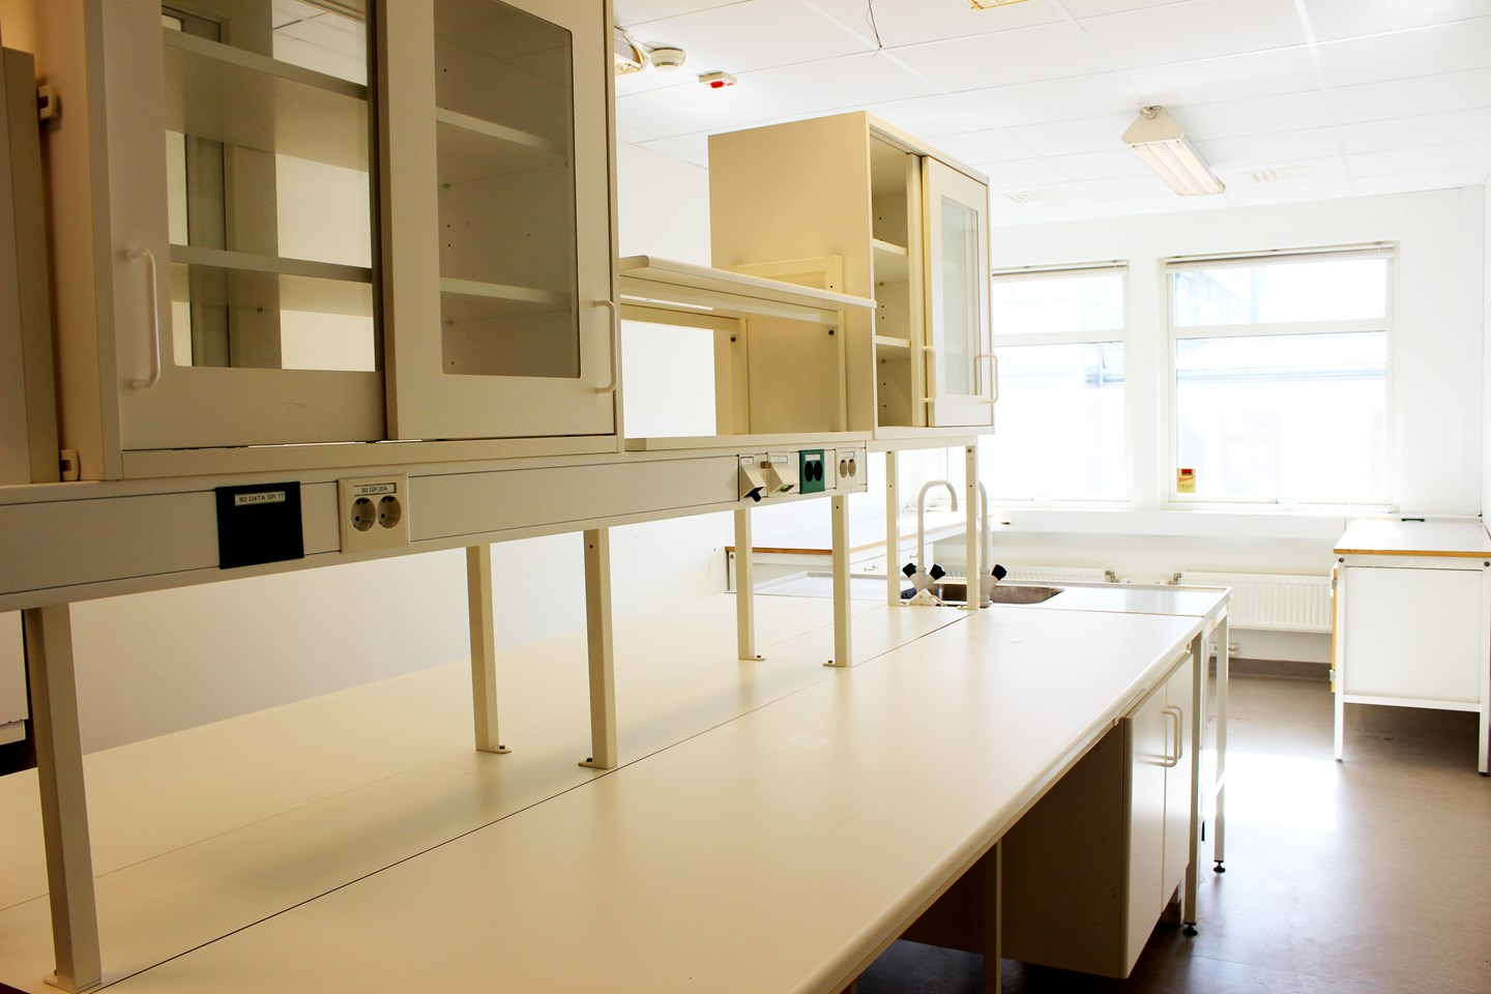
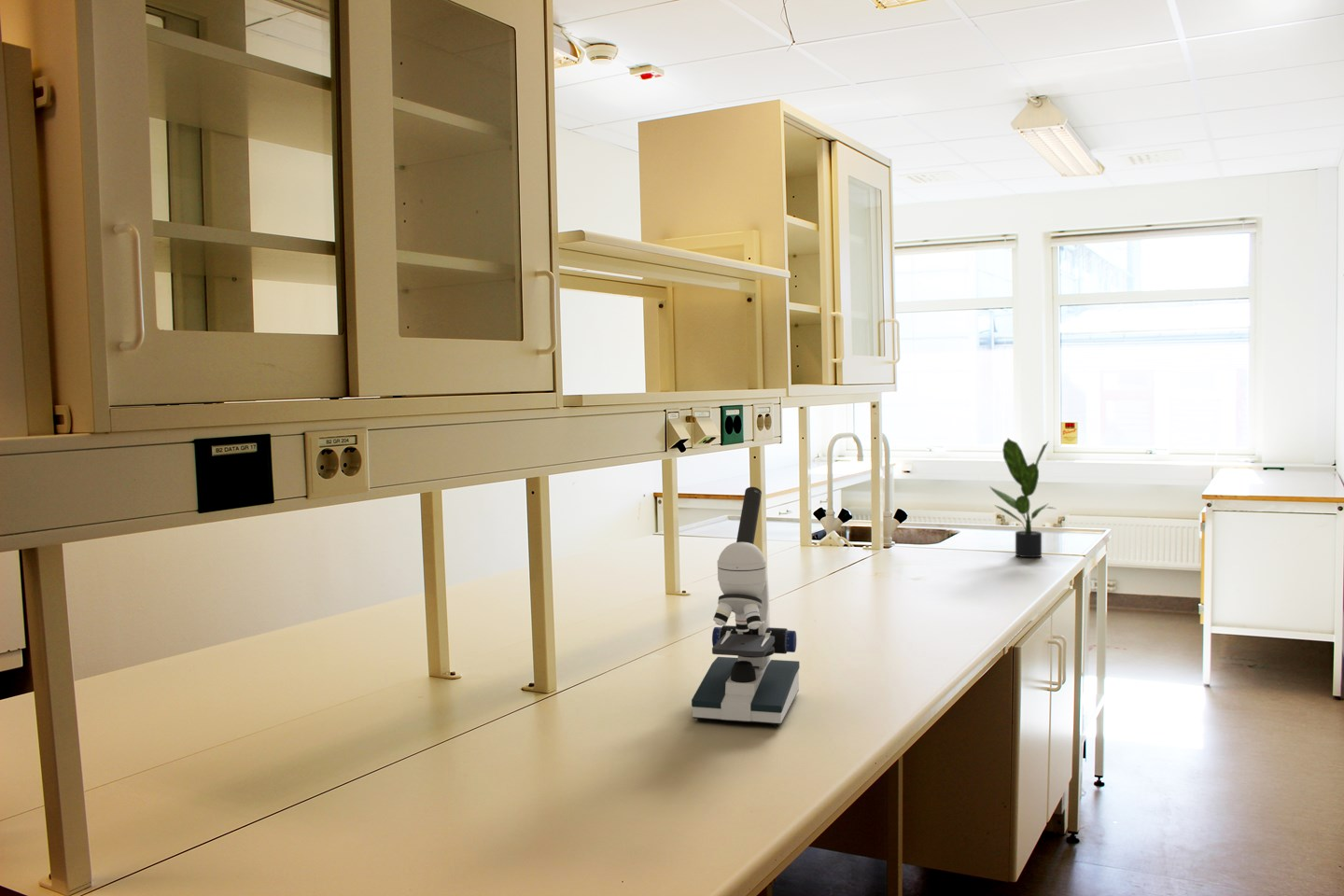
+ microscope [691,486,801,728]
+ potted plant [987,438,1057,558]
